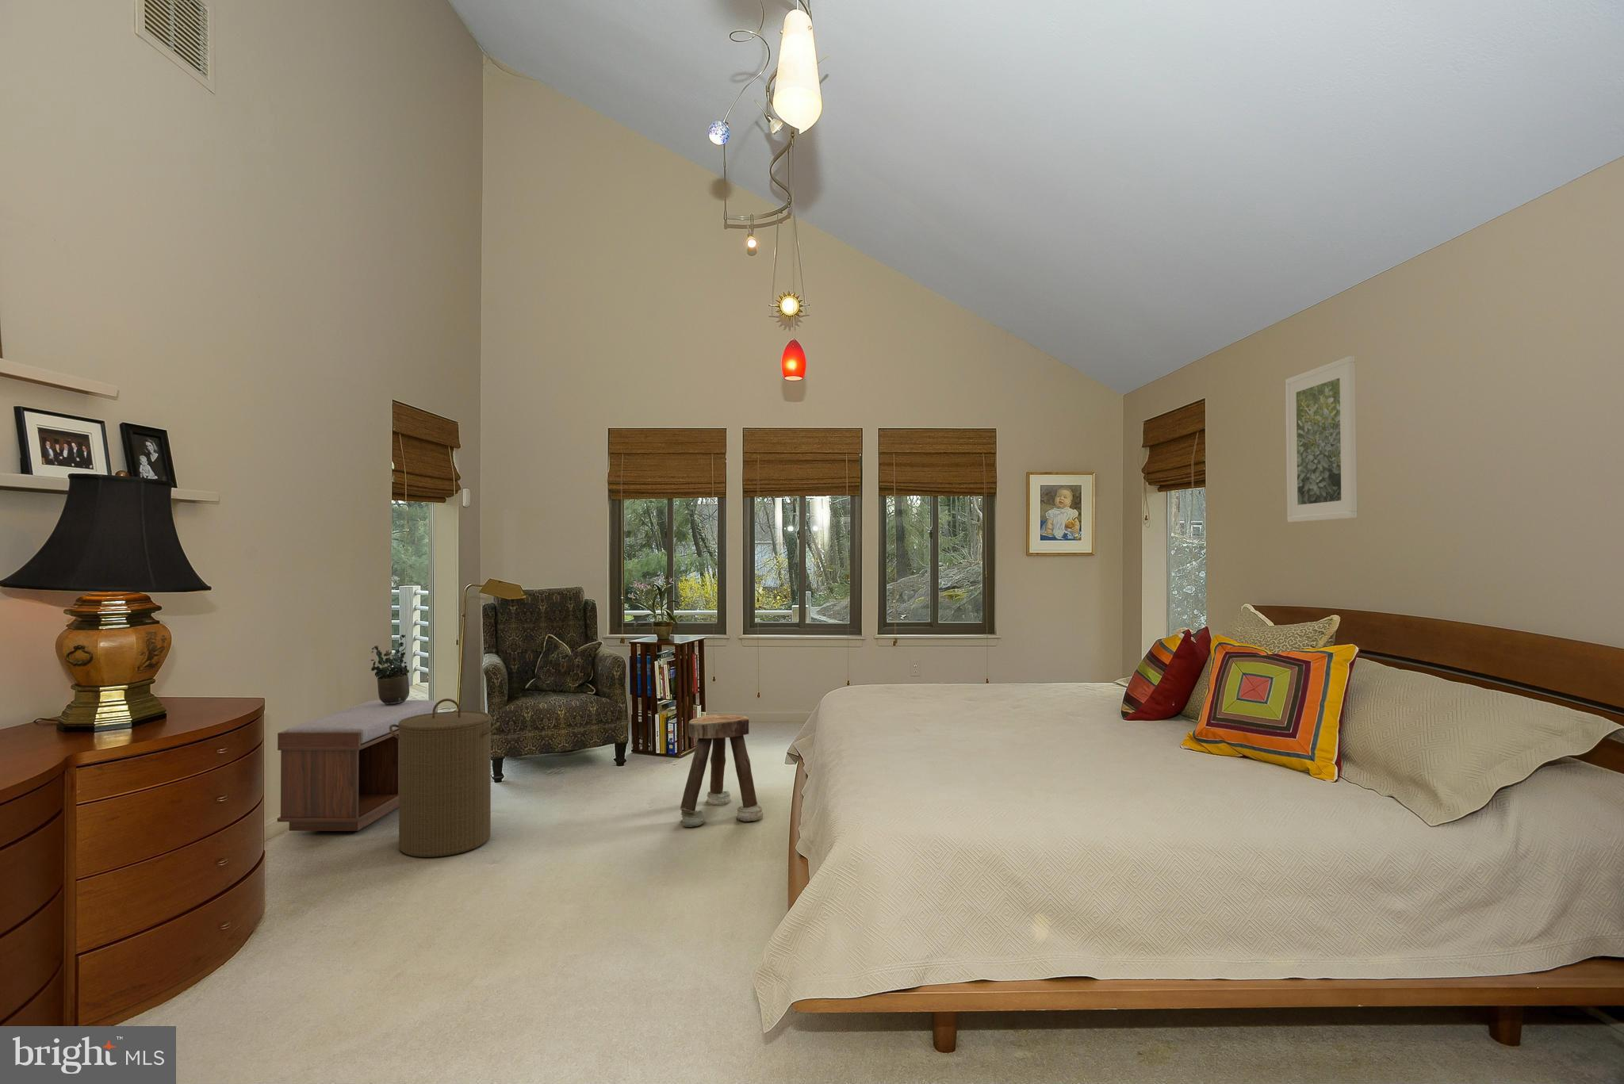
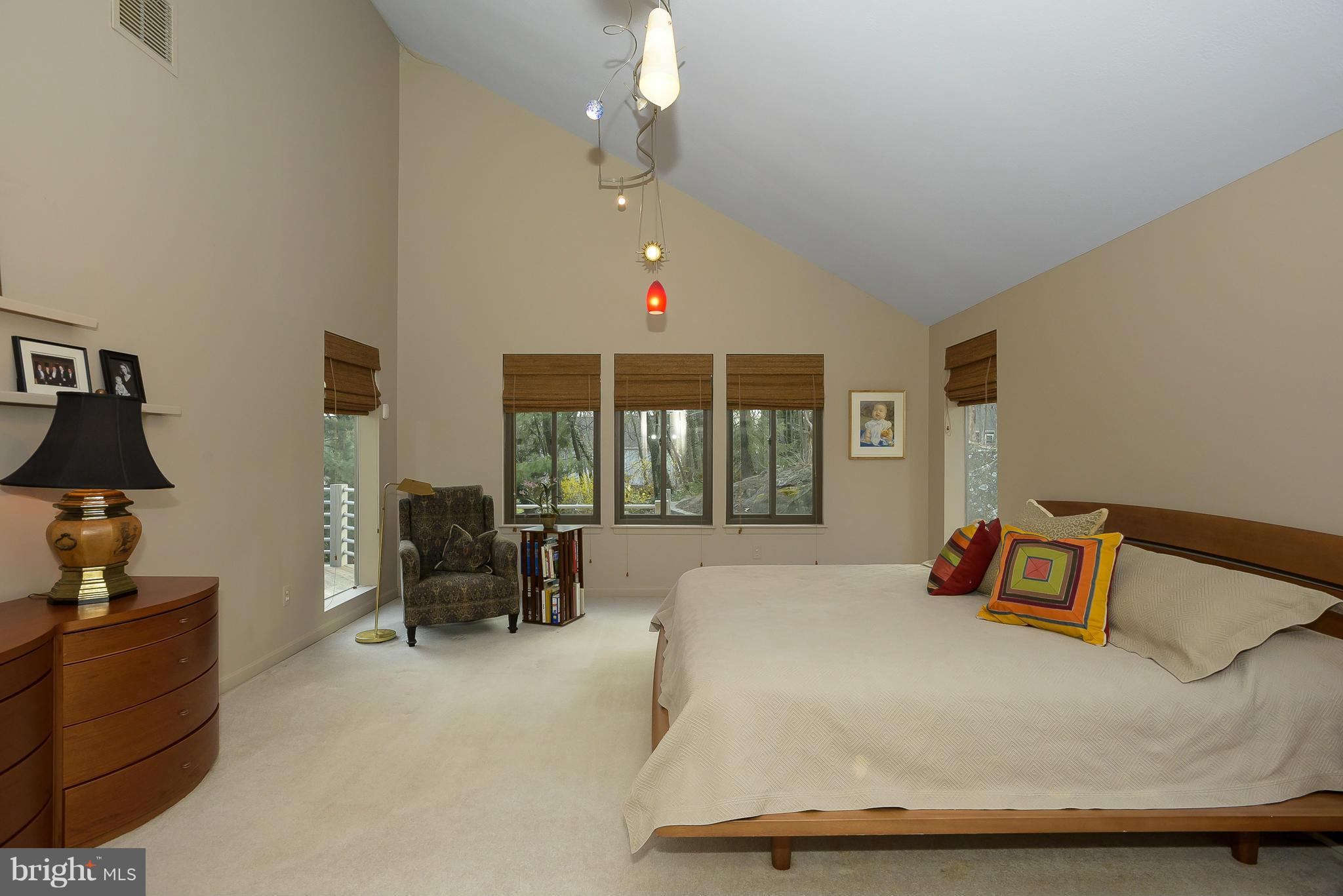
- stool [680,714,764,828]
- bench [277,699,439,832]
- laundry hamper [389,698,501,858]
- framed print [1284,356,1358,523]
- potted plant [370,634,410,705]
